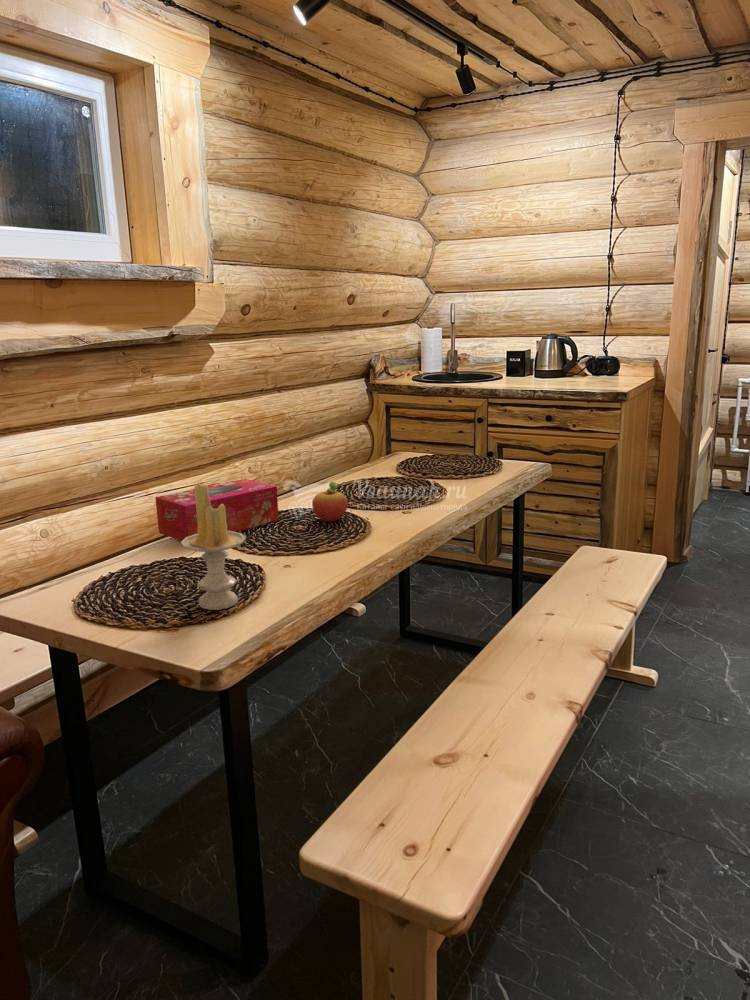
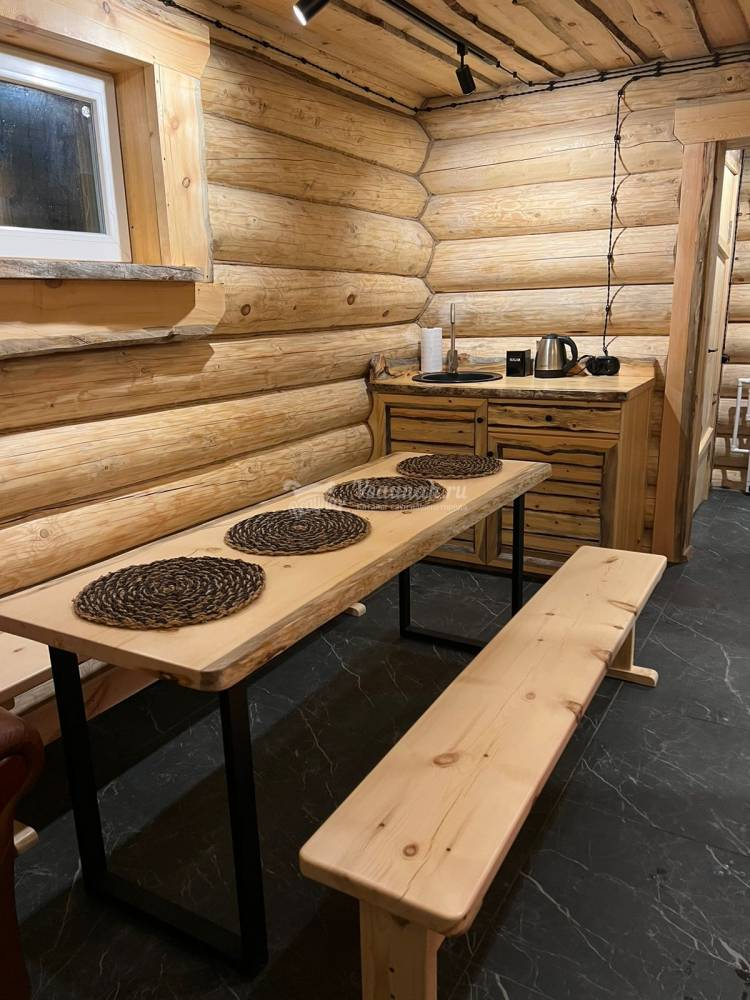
- tissue box [154,478,280,542]
- fruit [311,480,349,522]
- candle [180,482,247,611]
